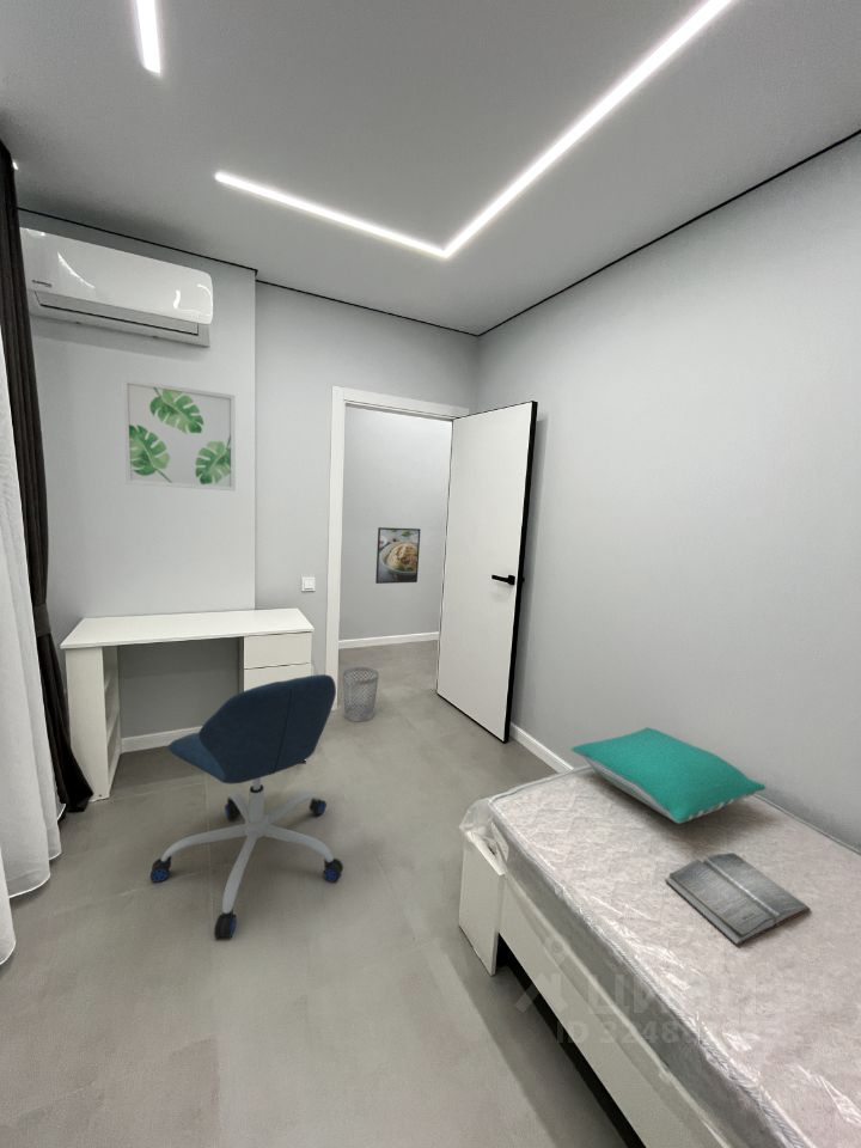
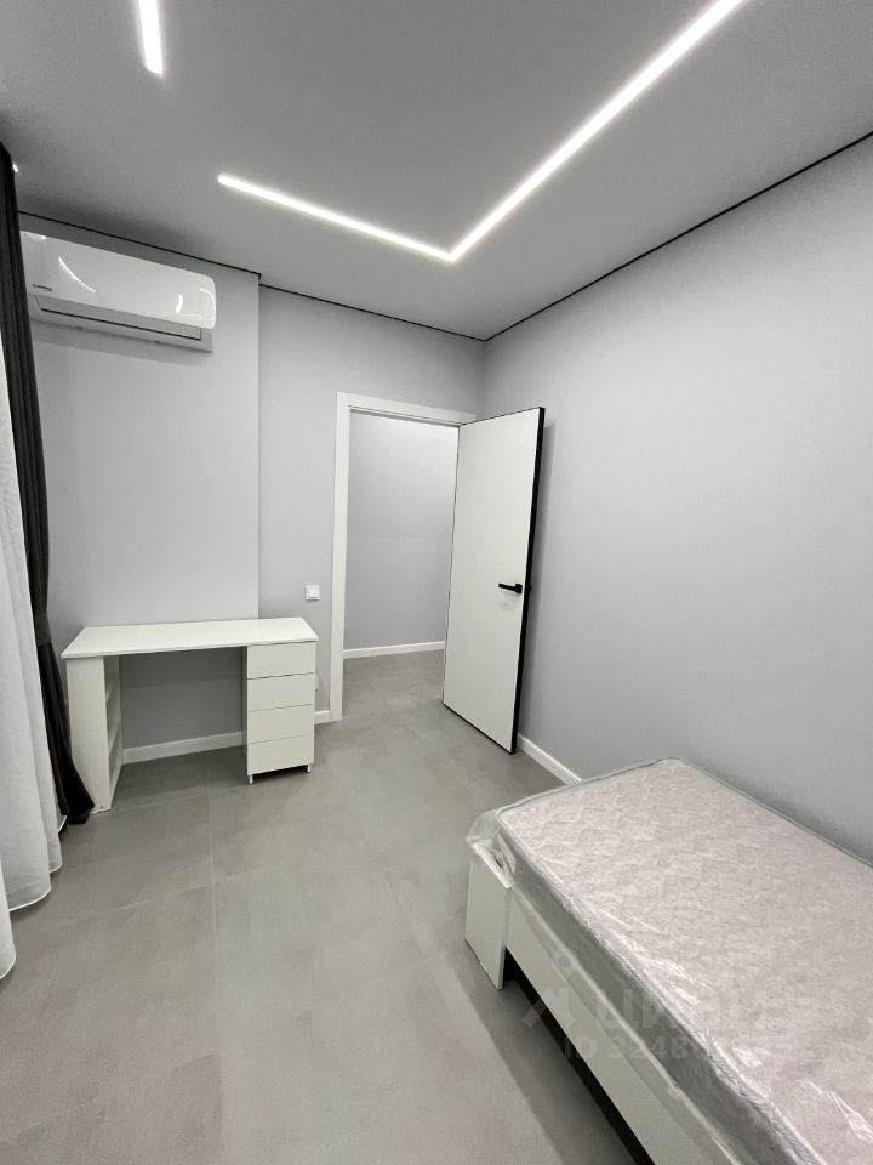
- wall art [121,377,237,491]
- pillow [569,726,767,825]
- office chair [149,673,344,939]
- wastebasket [342,666,380,722]
- hardback book [664,851,812,947]
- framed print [374,526,422,585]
